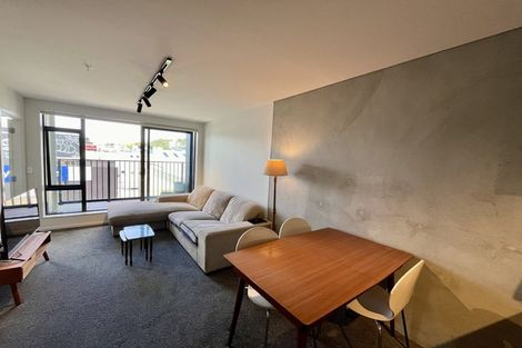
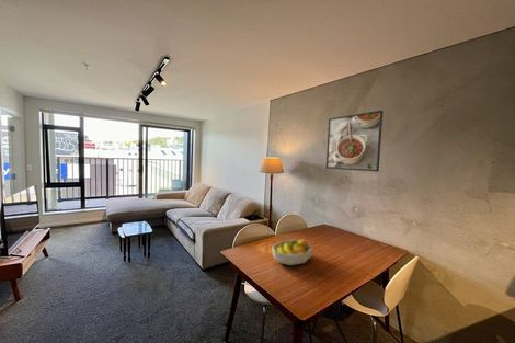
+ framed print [325,110,384,172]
+ fruit bowl [271,238,314,266]
